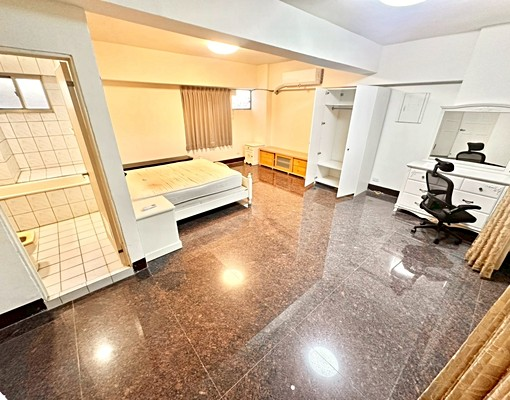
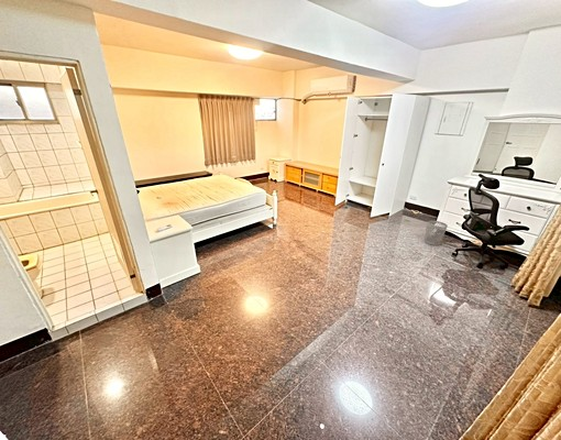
+ wastebasket [424,220,449,246]
